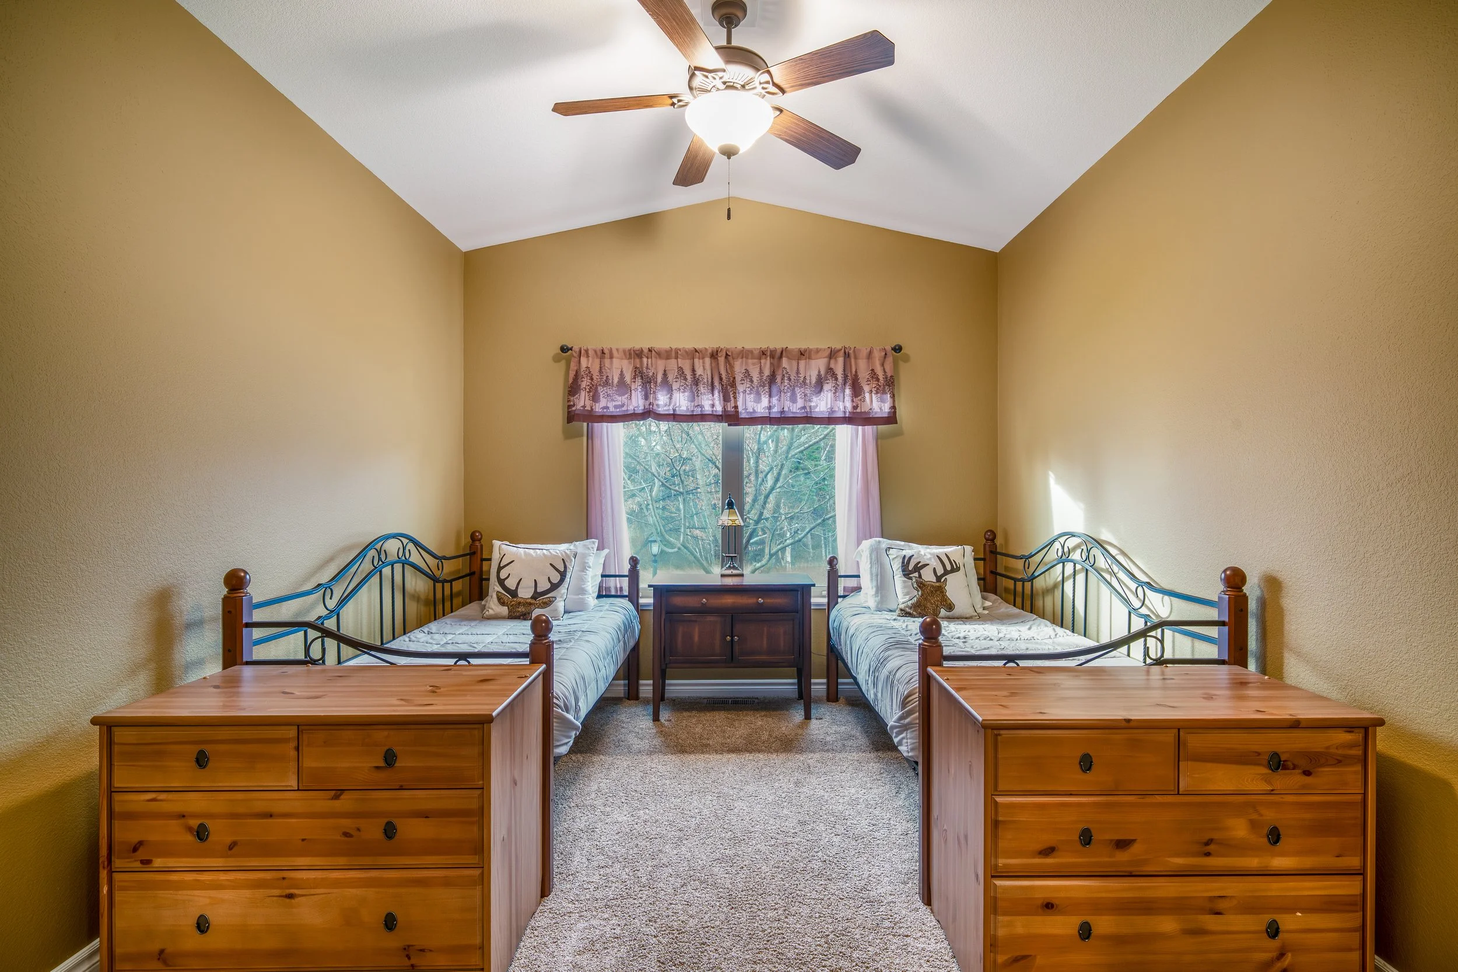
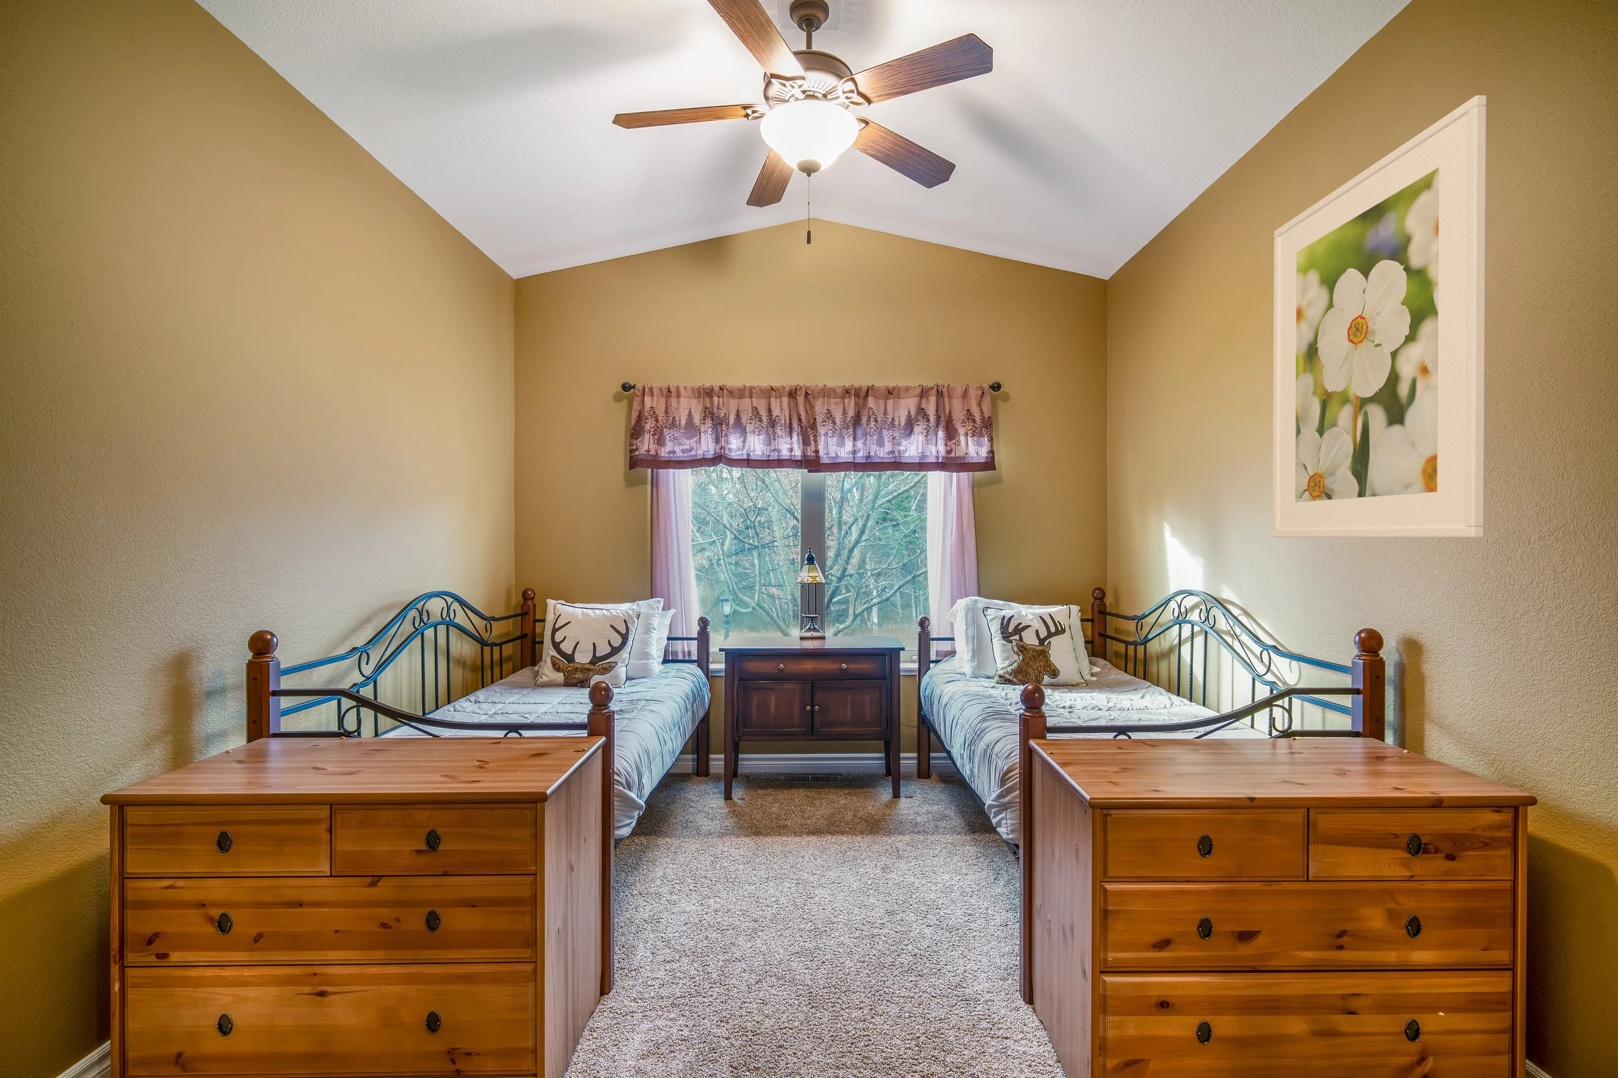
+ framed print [1271,94,1487,538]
